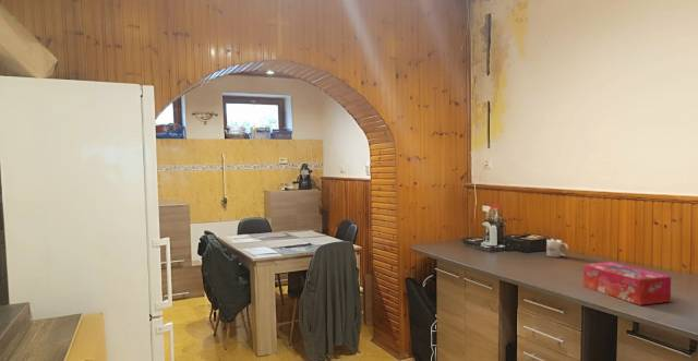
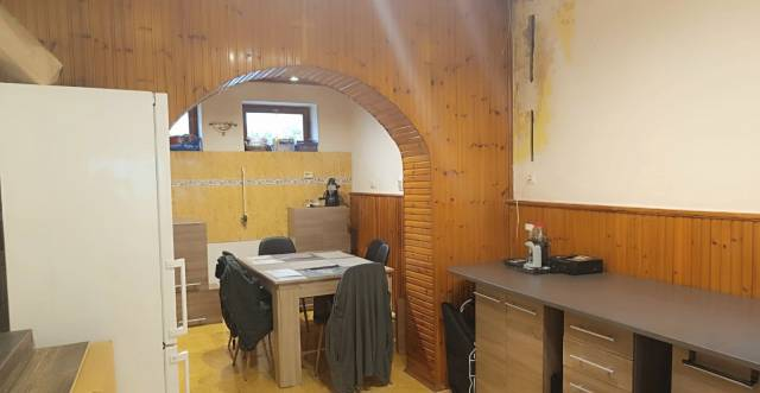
- mug [545,238,569,258]
- tissue box [582,261,672,306]
